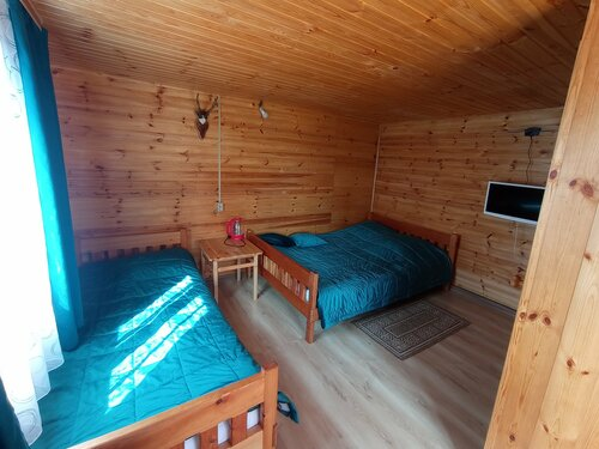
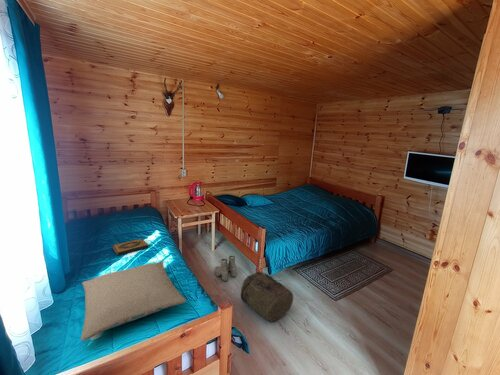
+ pillow [80,260,187,342]
+ hardback book [111,238,149,256]
+ boots [214,255,238,282]
+ backpack [240,270,294,322]
